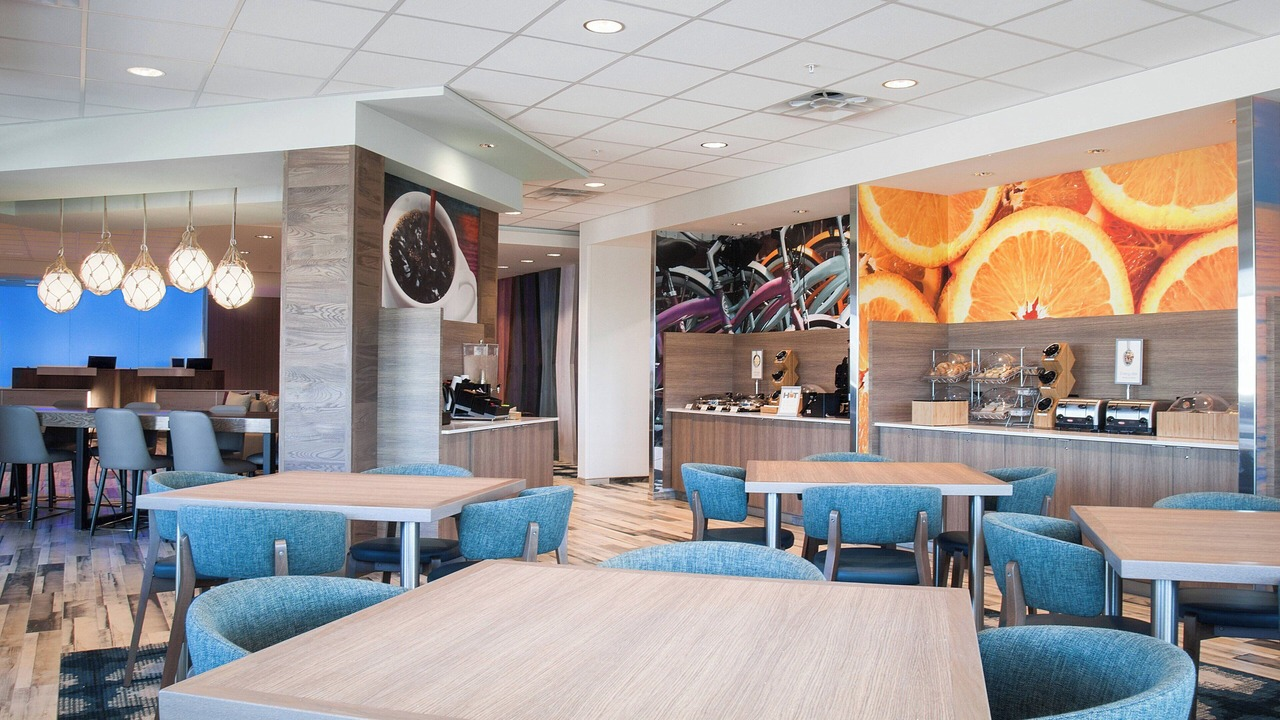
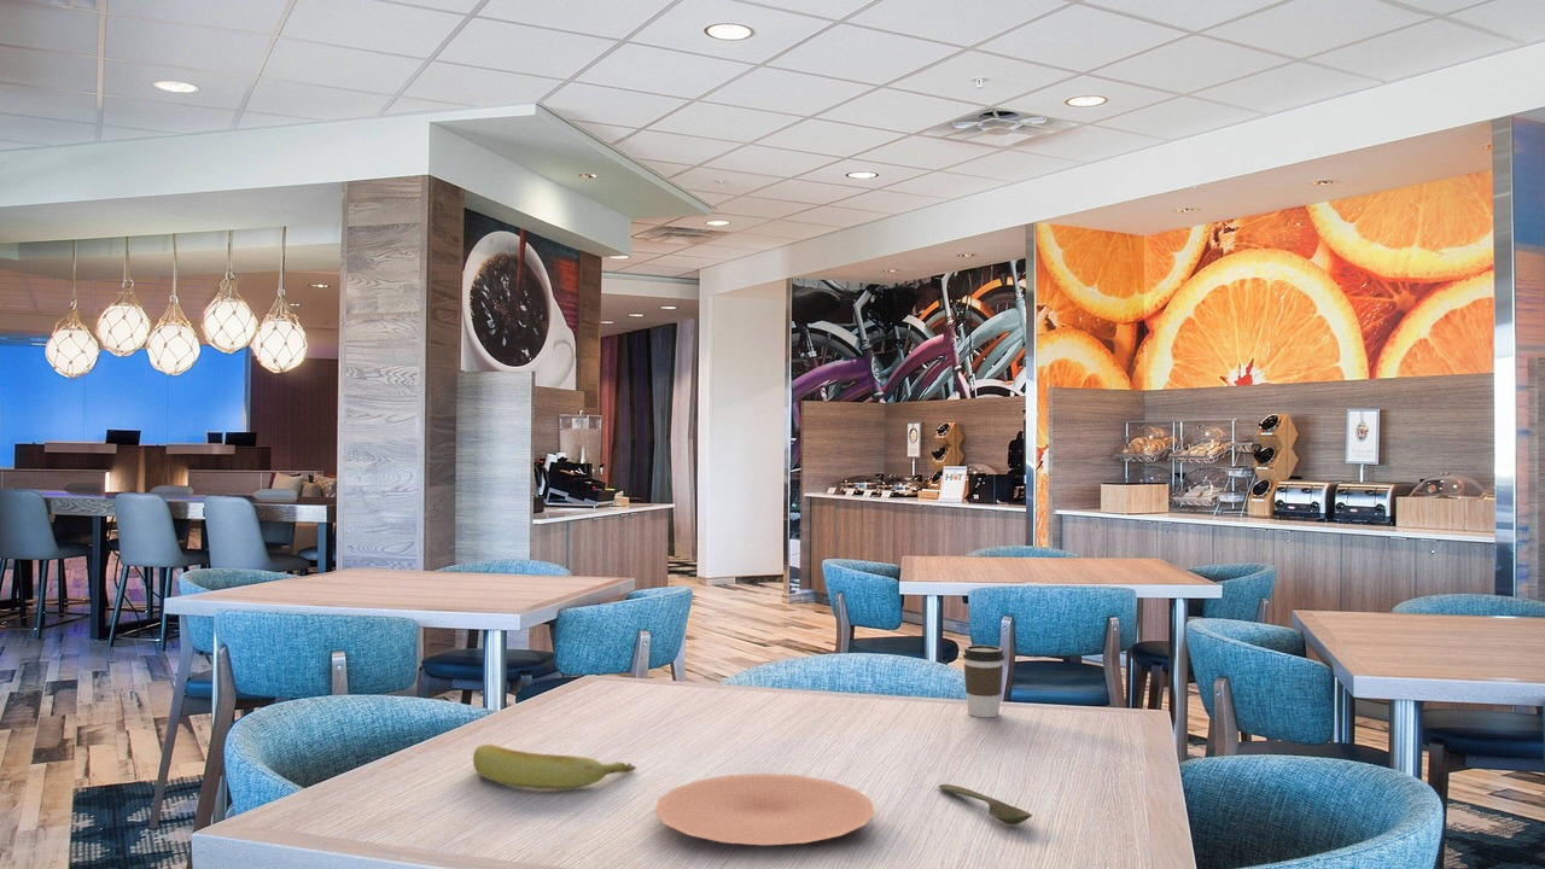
+ plate [653,772,876,846]
+ banana [472,743,637,791]
+ coffee cup [962,645,1005,718]
+ spoon [938,783,1033,826]
